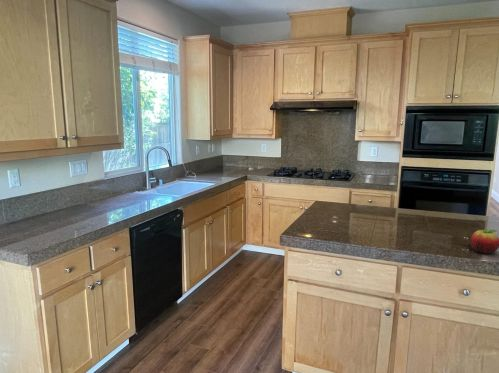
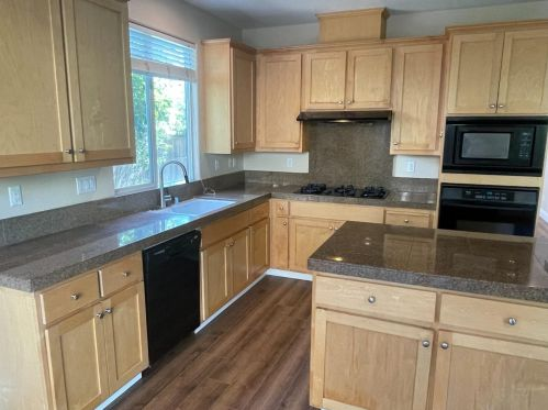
- fruit [469,228,499,255]
